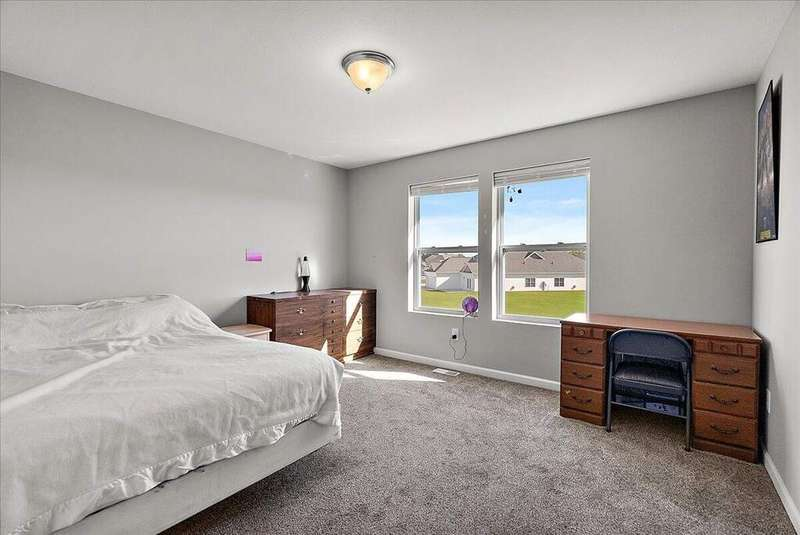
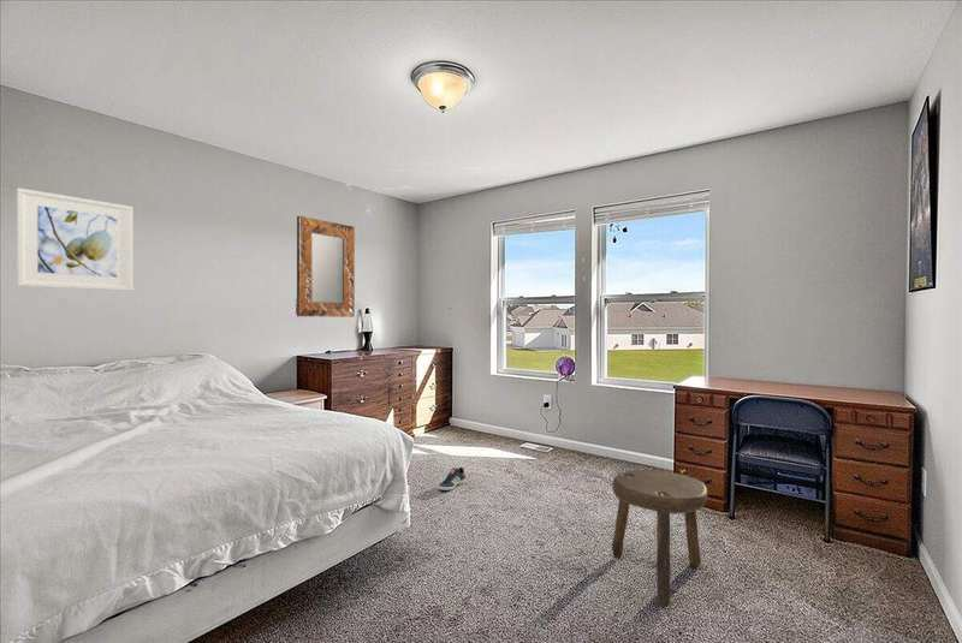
+ sneaker [437,466,467,492]
+ stool [611,469,708,608]
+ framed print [16,187,133,292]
+ home mirror [296,215,356,318]
